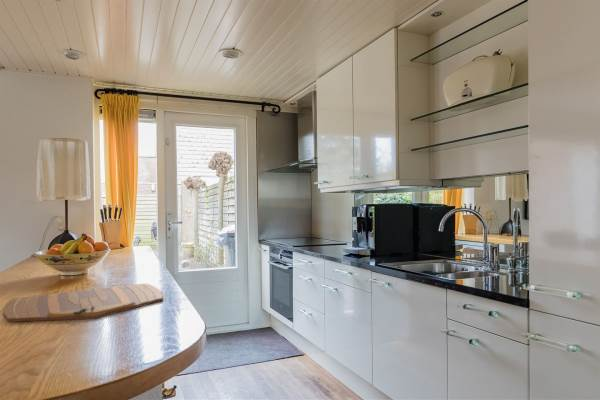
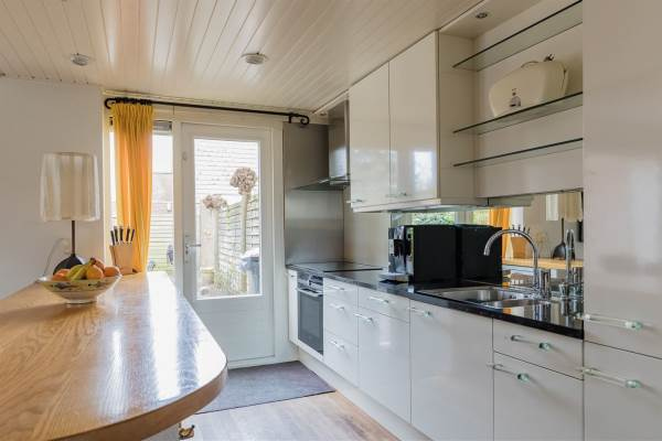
- cutting board [2,282,164,323]
